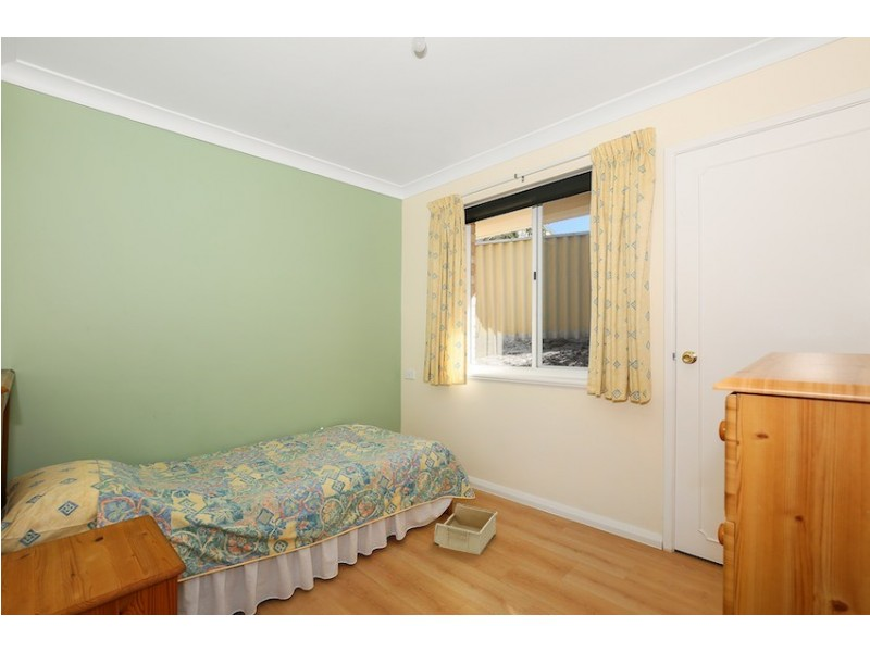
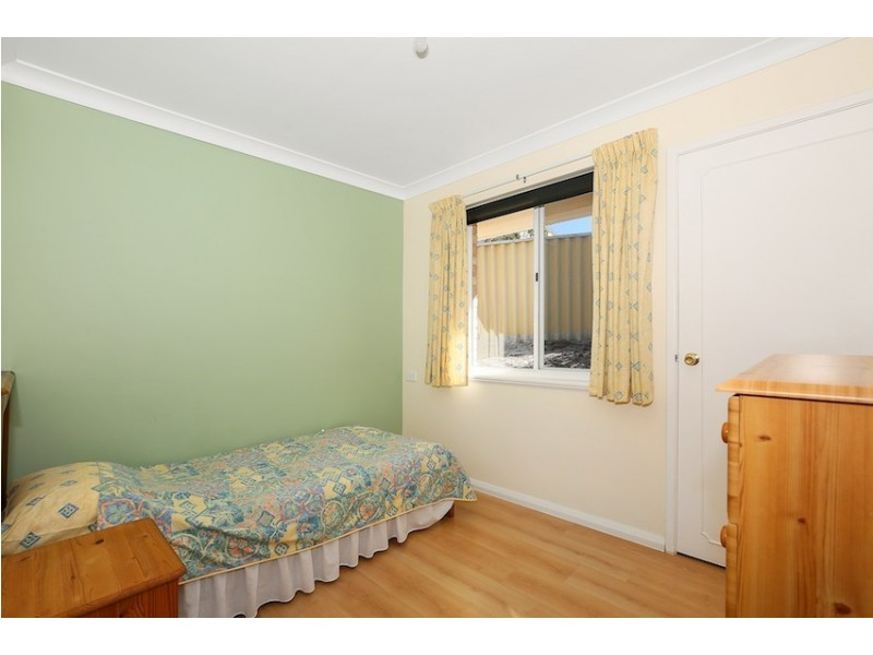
- storage bin [433,502,498,555]
